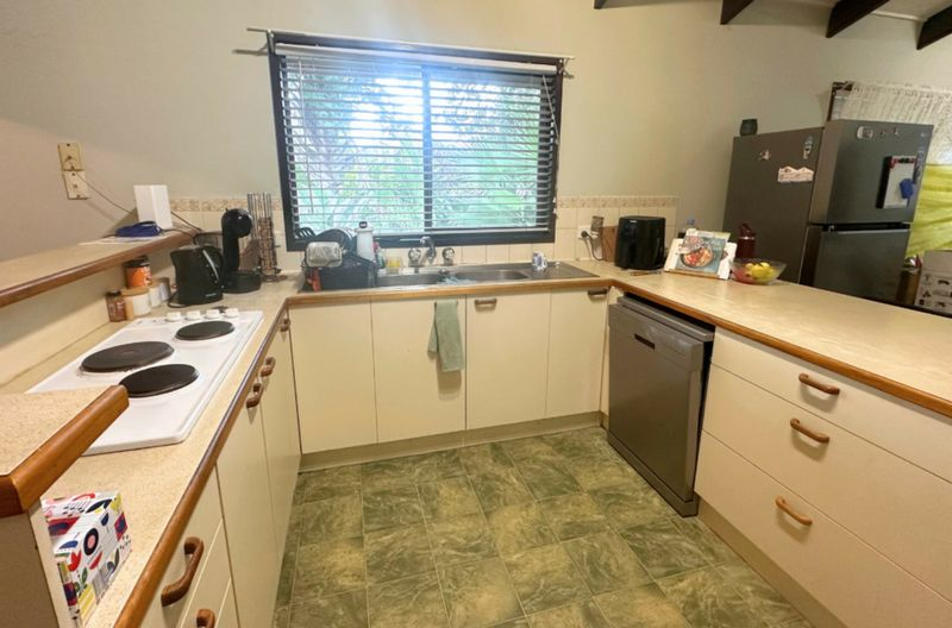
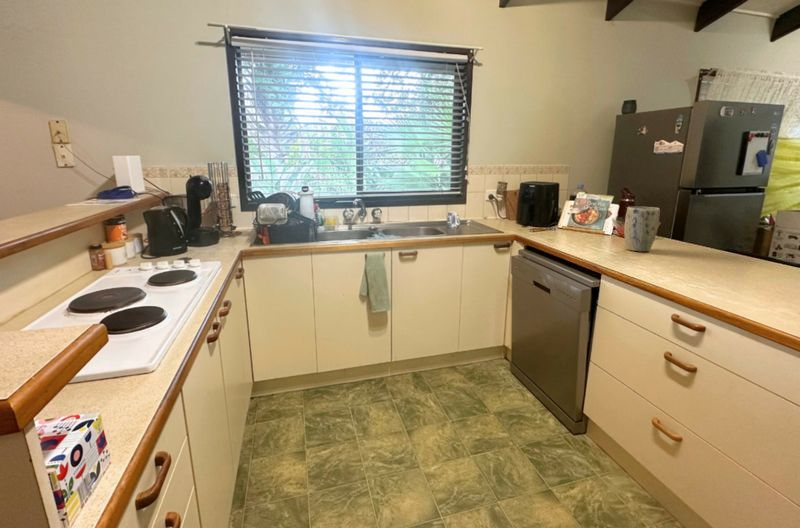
+ plant pot [623,206,661,252]
